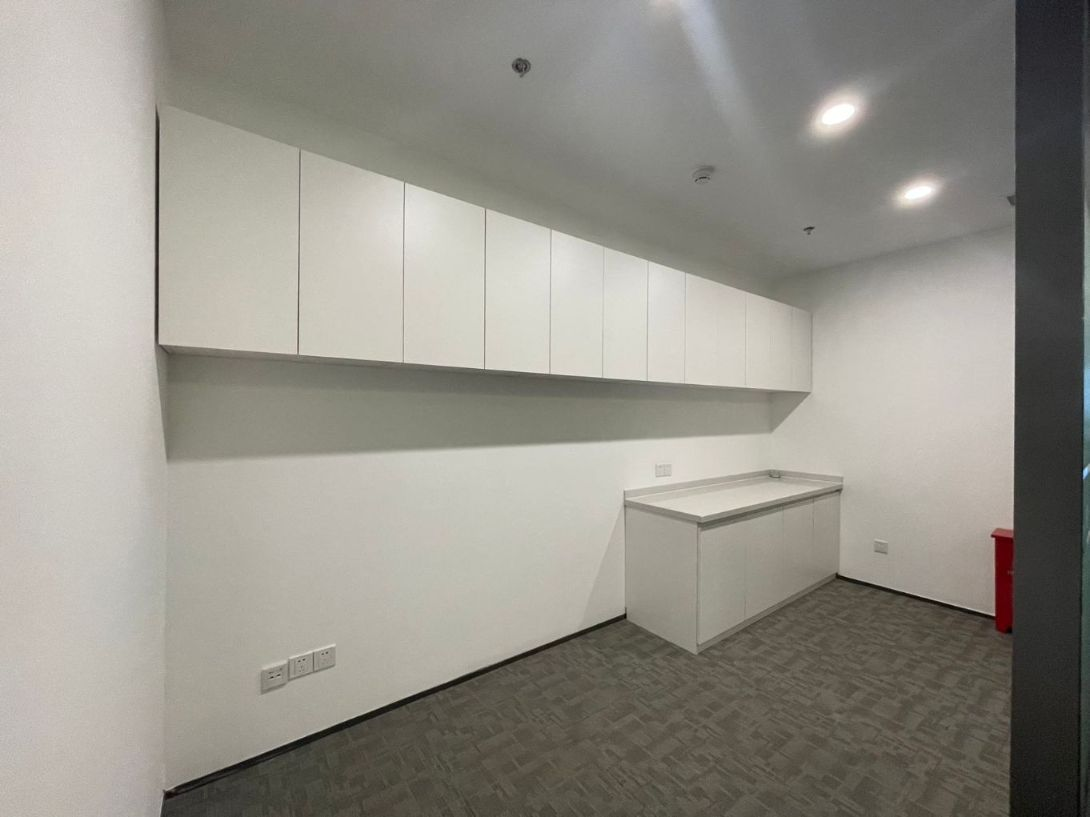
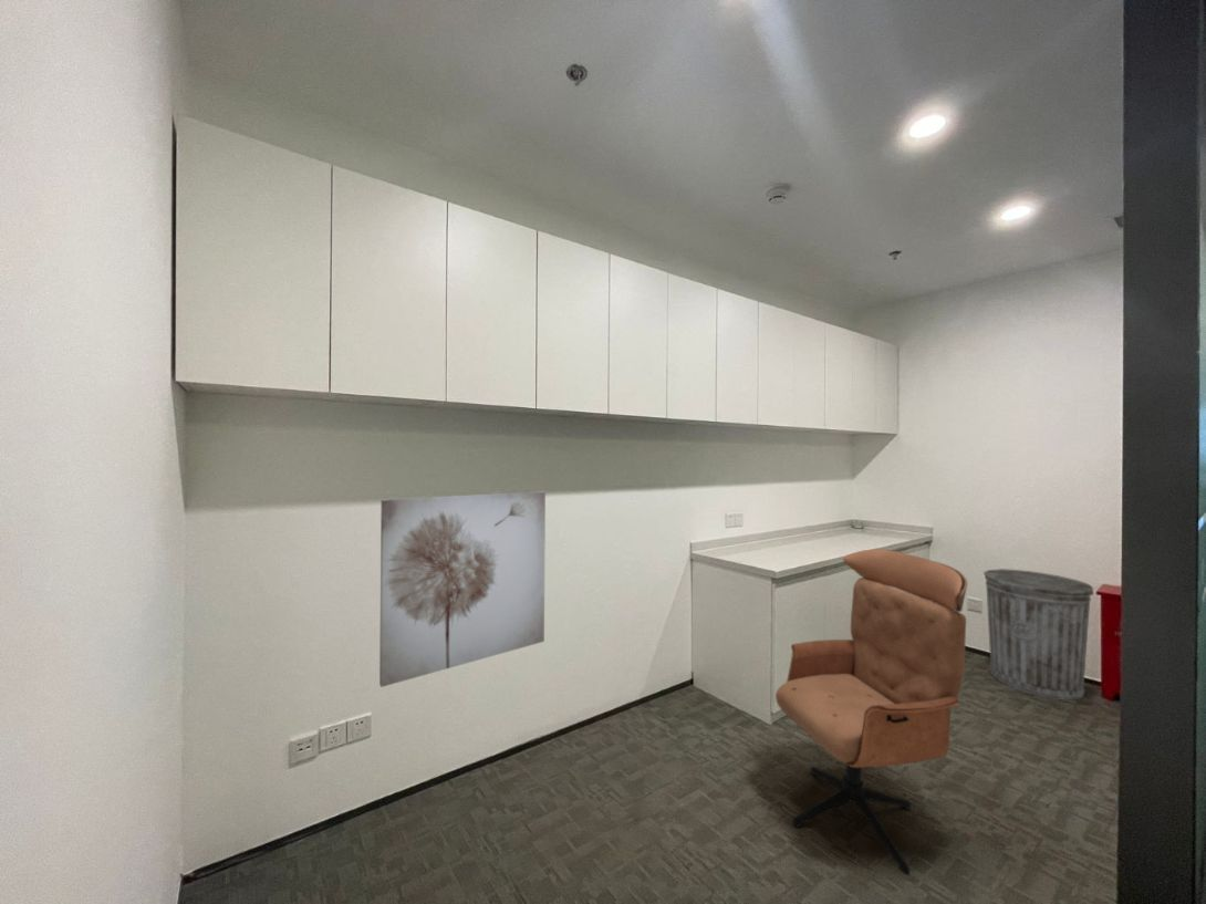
+ office chair [774,548,969,876]
+ trash can [983,568,1095,700]
+ wall art [378,490,547,688]
